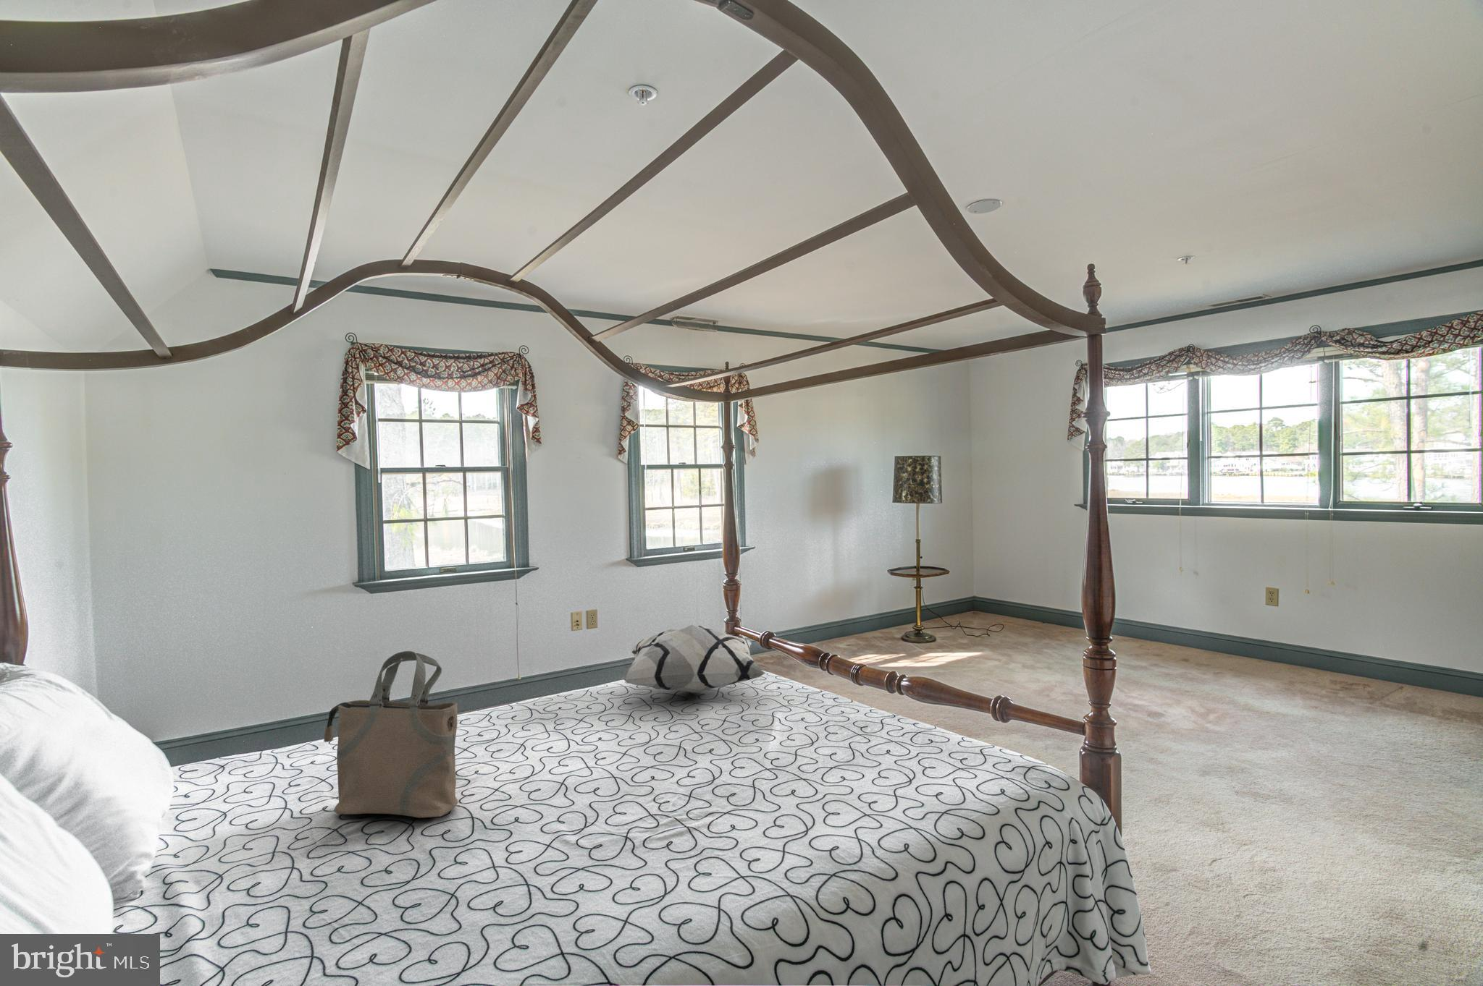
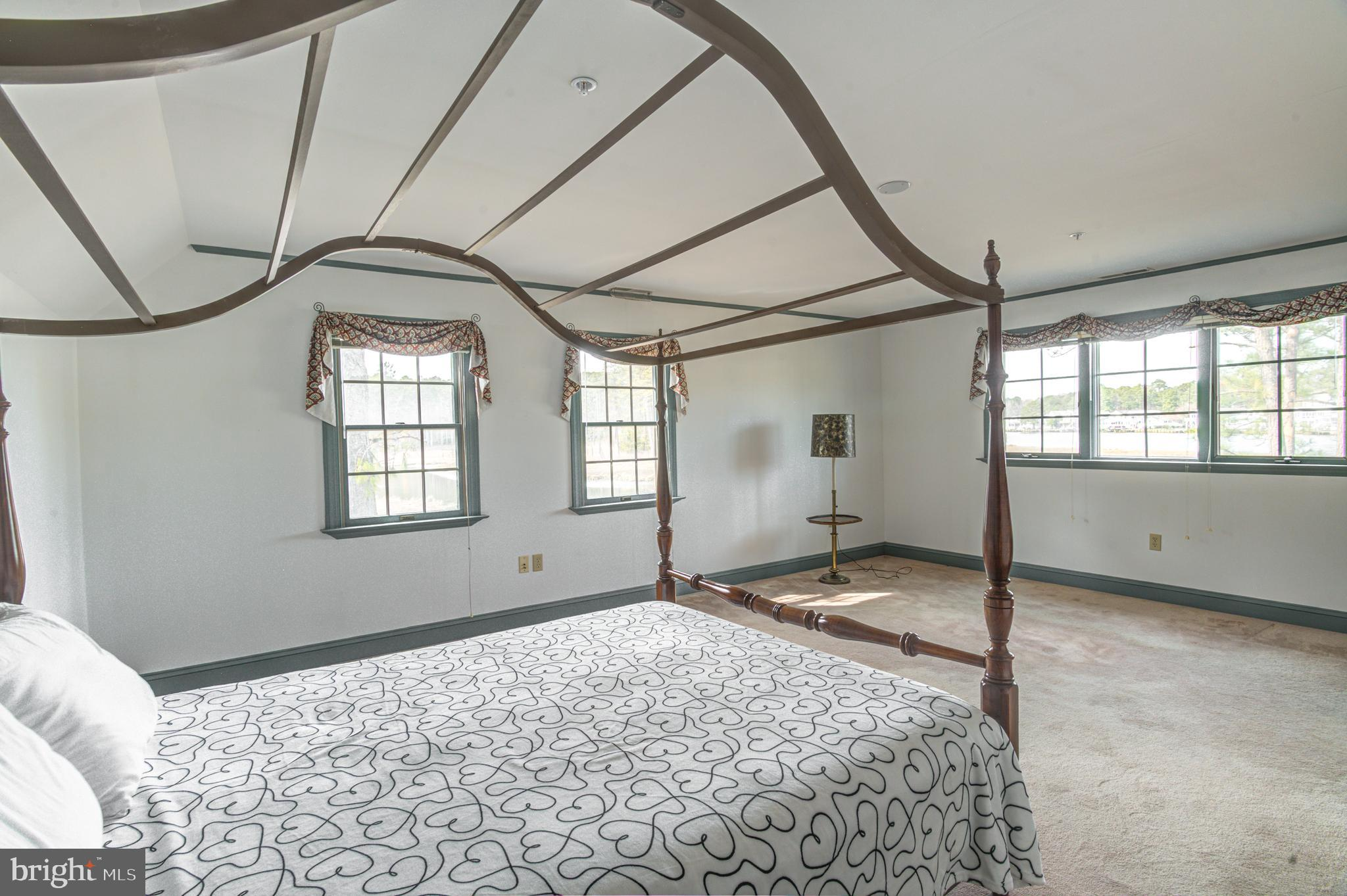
- tote bag [324,650,458,818]
- decorative pillow [621,624,767,693]
